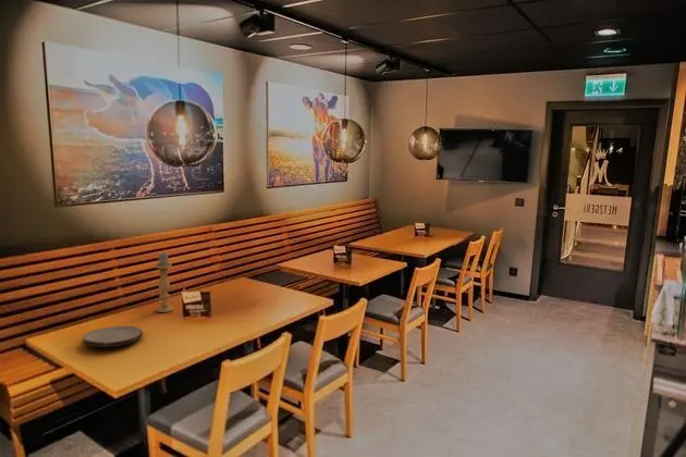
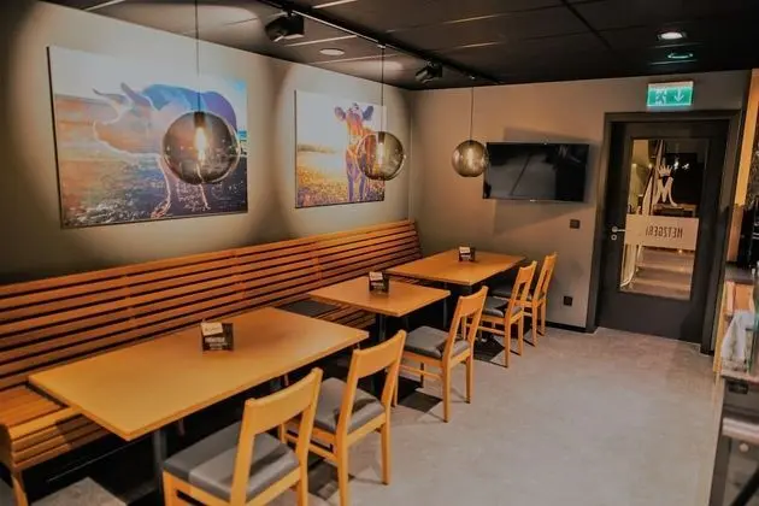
- candle holder [155,251,174,313]
- plate [82,325,144,348]
